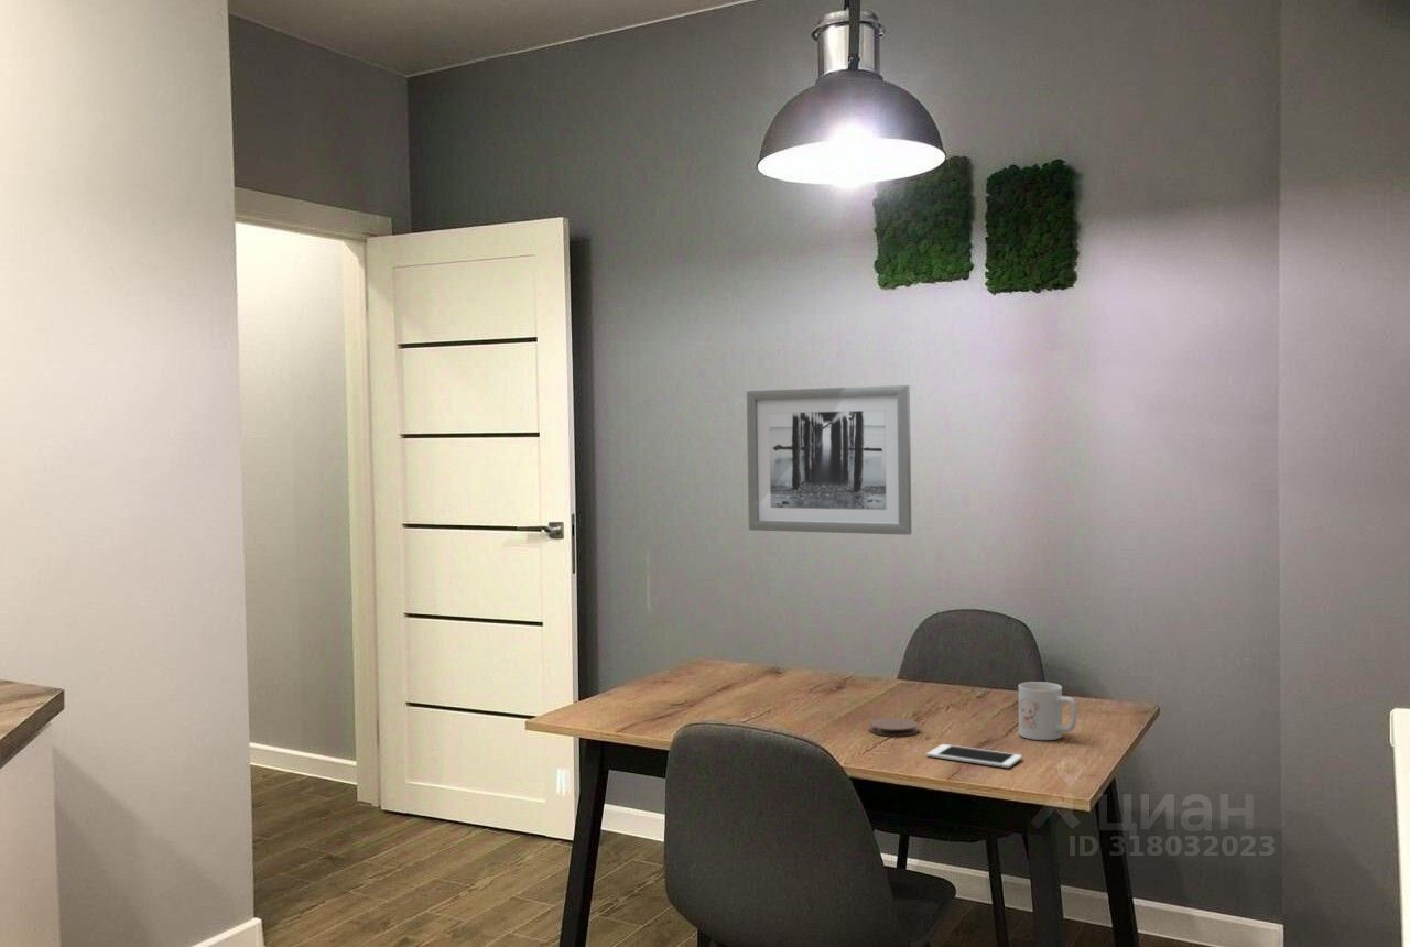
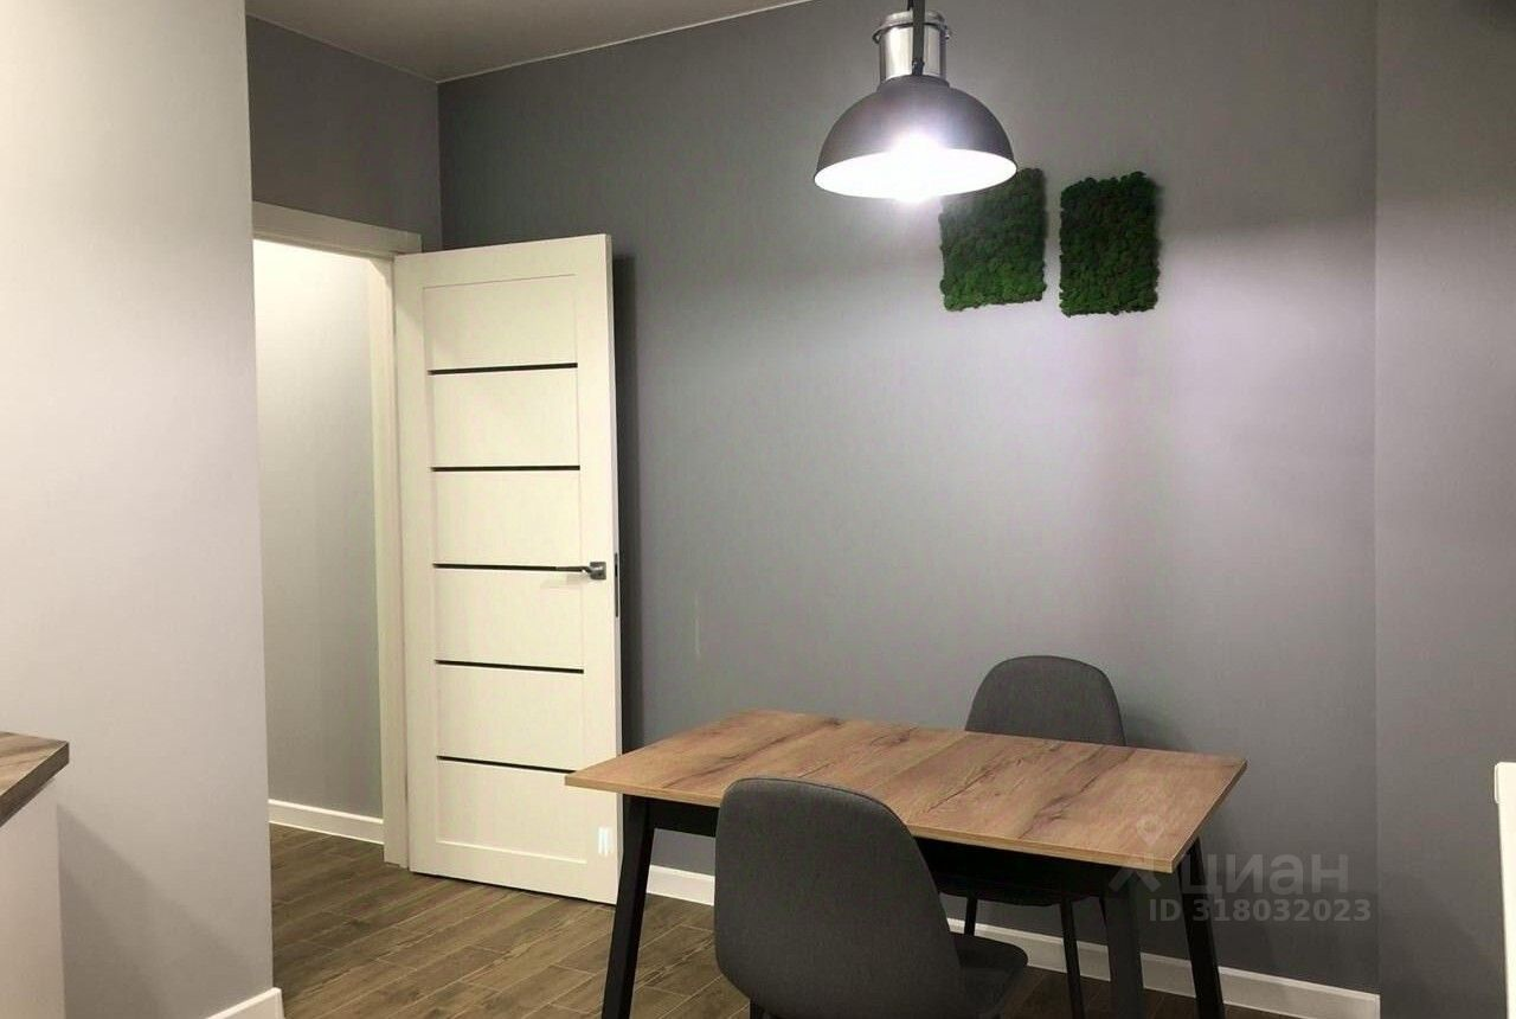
- mug [1018,681,1078,741]
- cell phone [925,743,1023,769]
- wall art [746,384,912,536]
- coaster [868,717,920,738]
